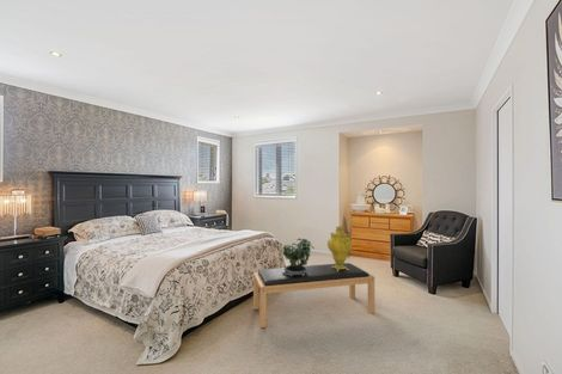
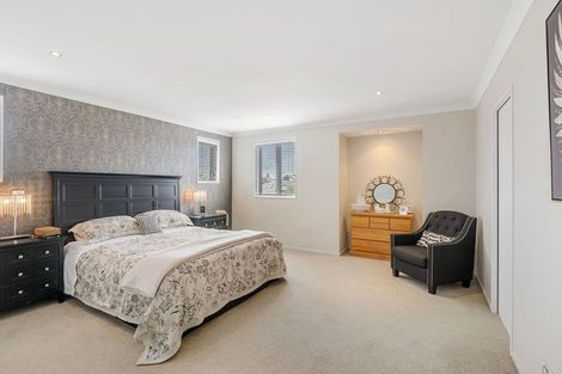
- bench [252,262,375,329]
- decorative urn [326,226,354,271]
- potted plant [281,237,316,276]
